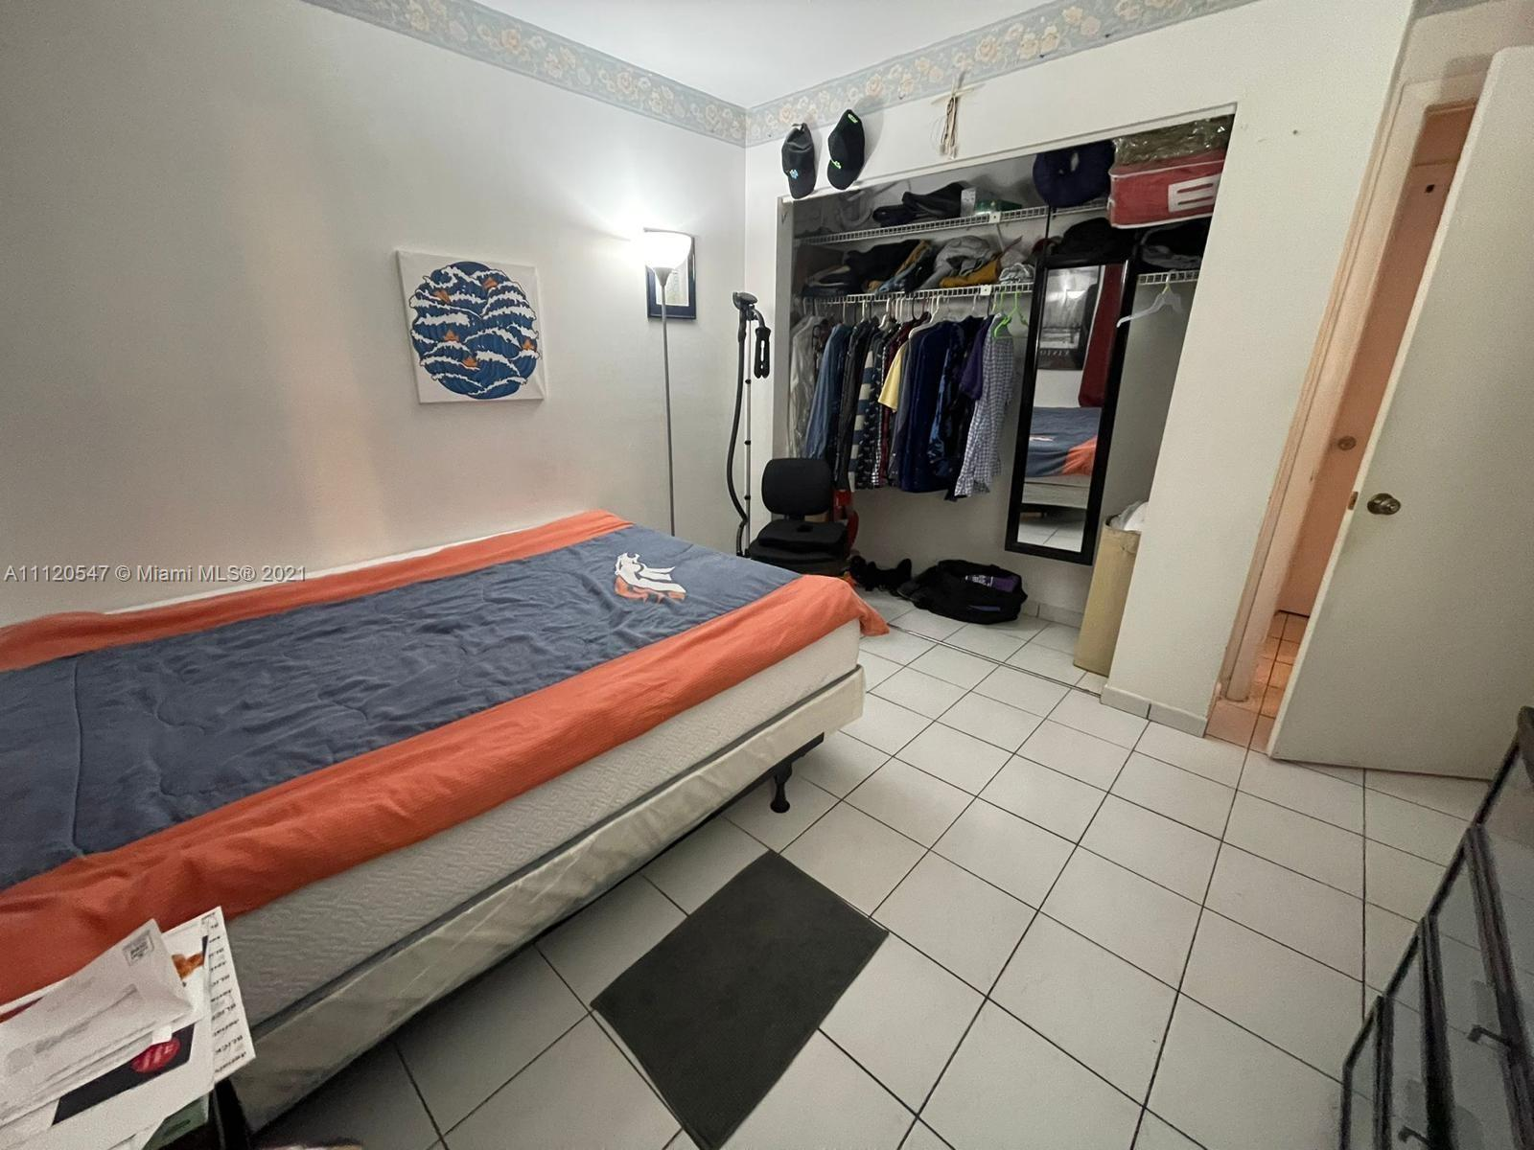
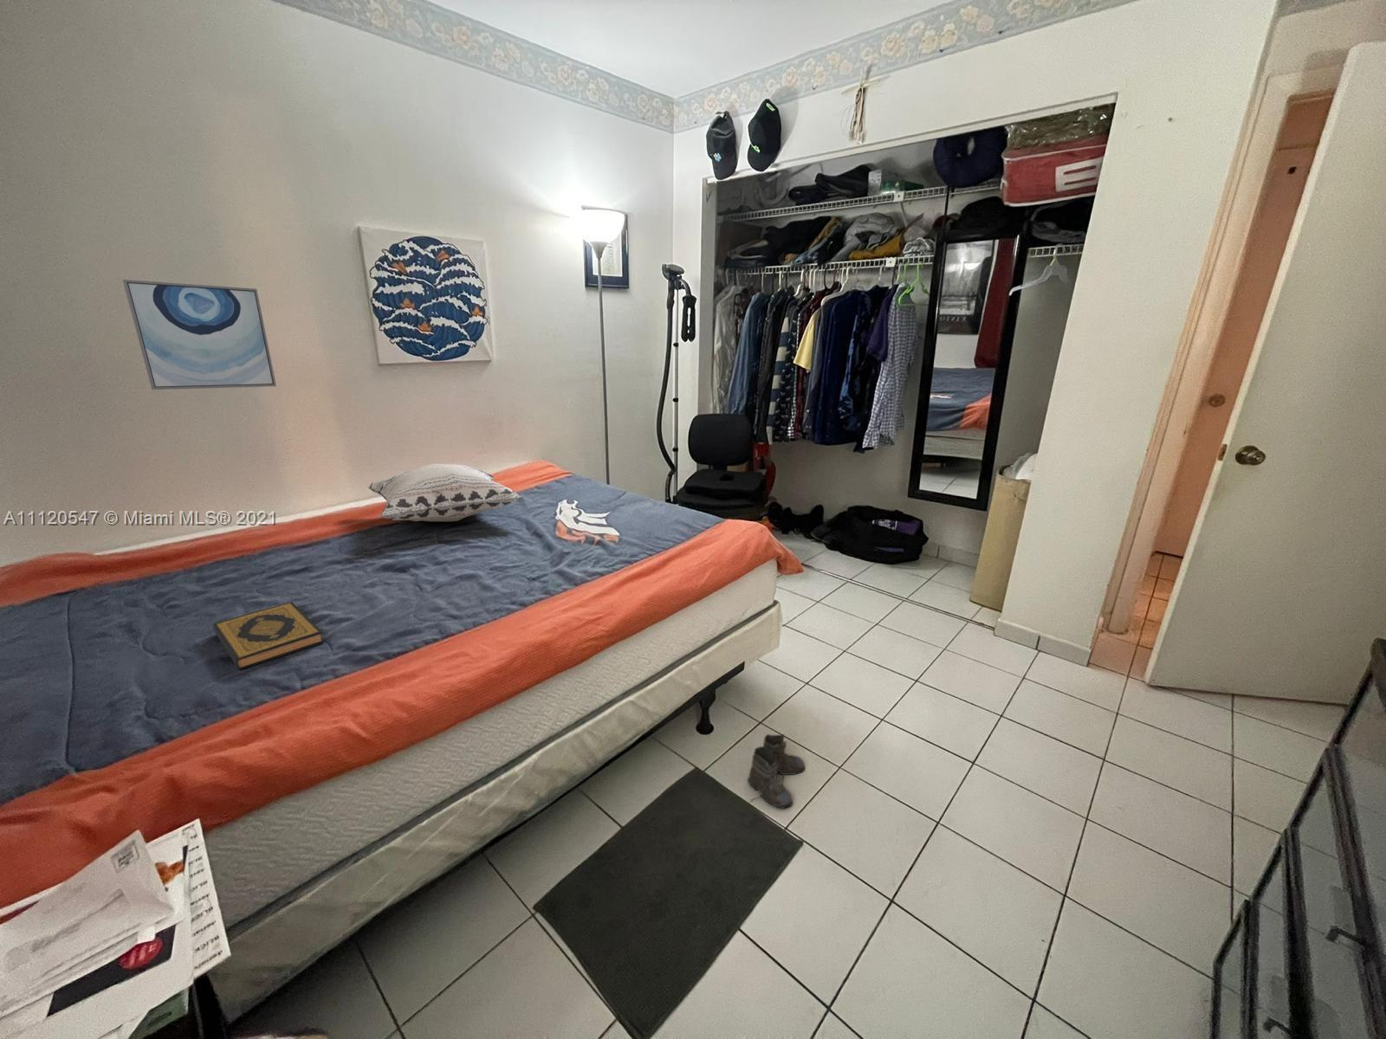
+ decorative pillow [368,463,523,523]
+ wall art [122,278,277,391]
+ hardback book [212,601,325,670]
+ boots [746,733,806,810]
